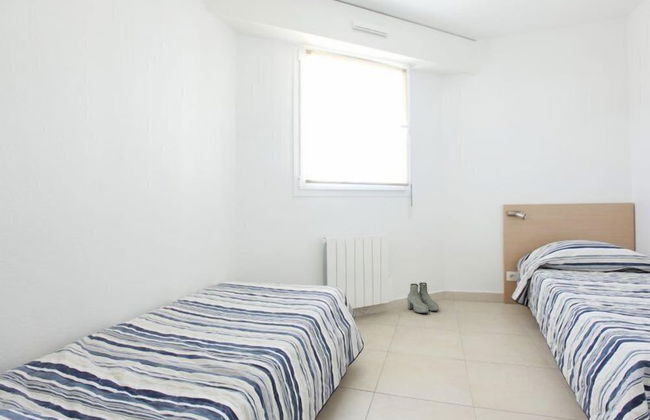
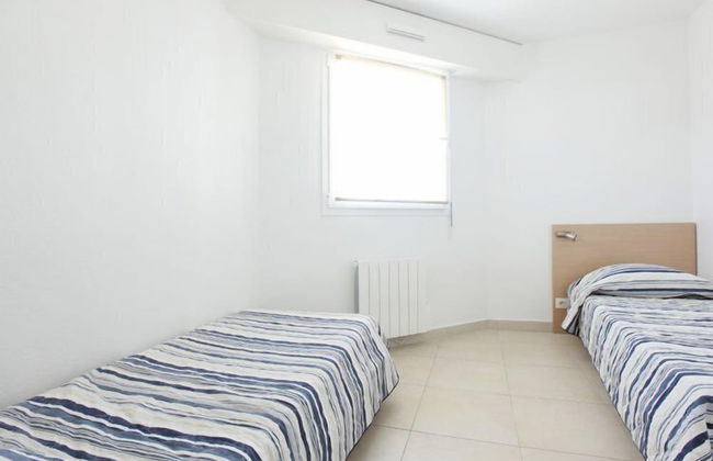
- boots [406,281,440,314]
